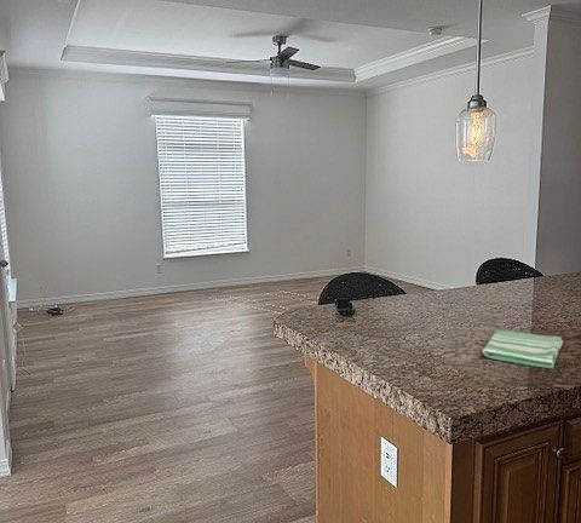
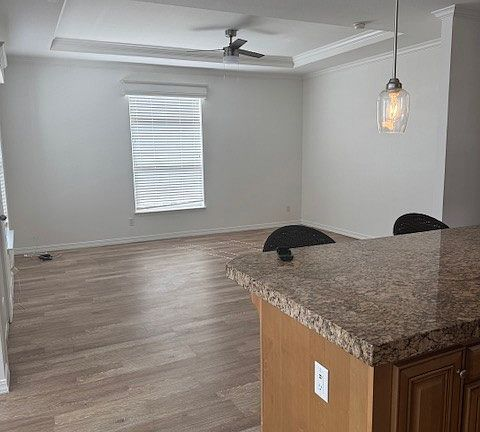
- dish towel [481,329,564,369]
